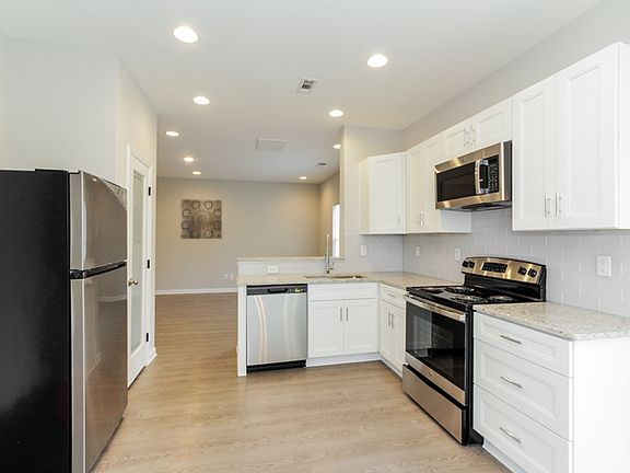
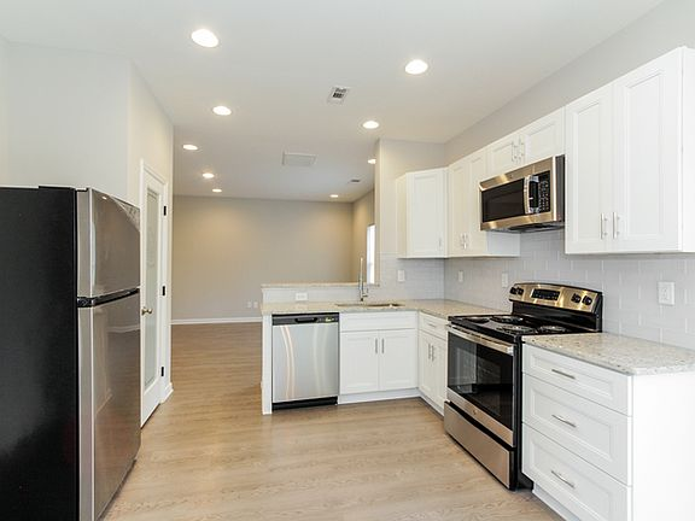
- wall art [180,198,223,240]
